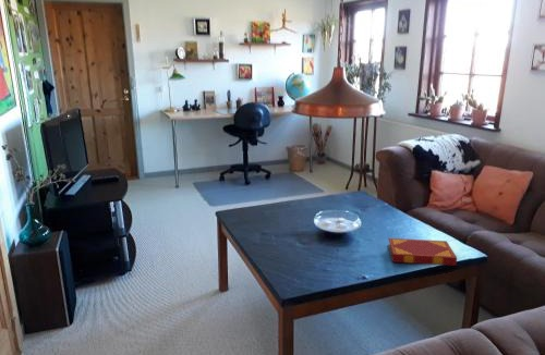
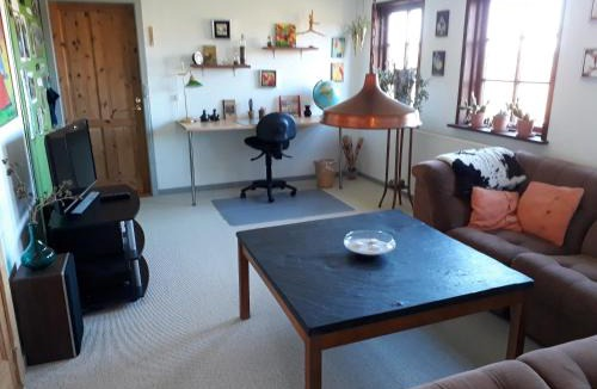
- hardback book [387,237,458,267]
